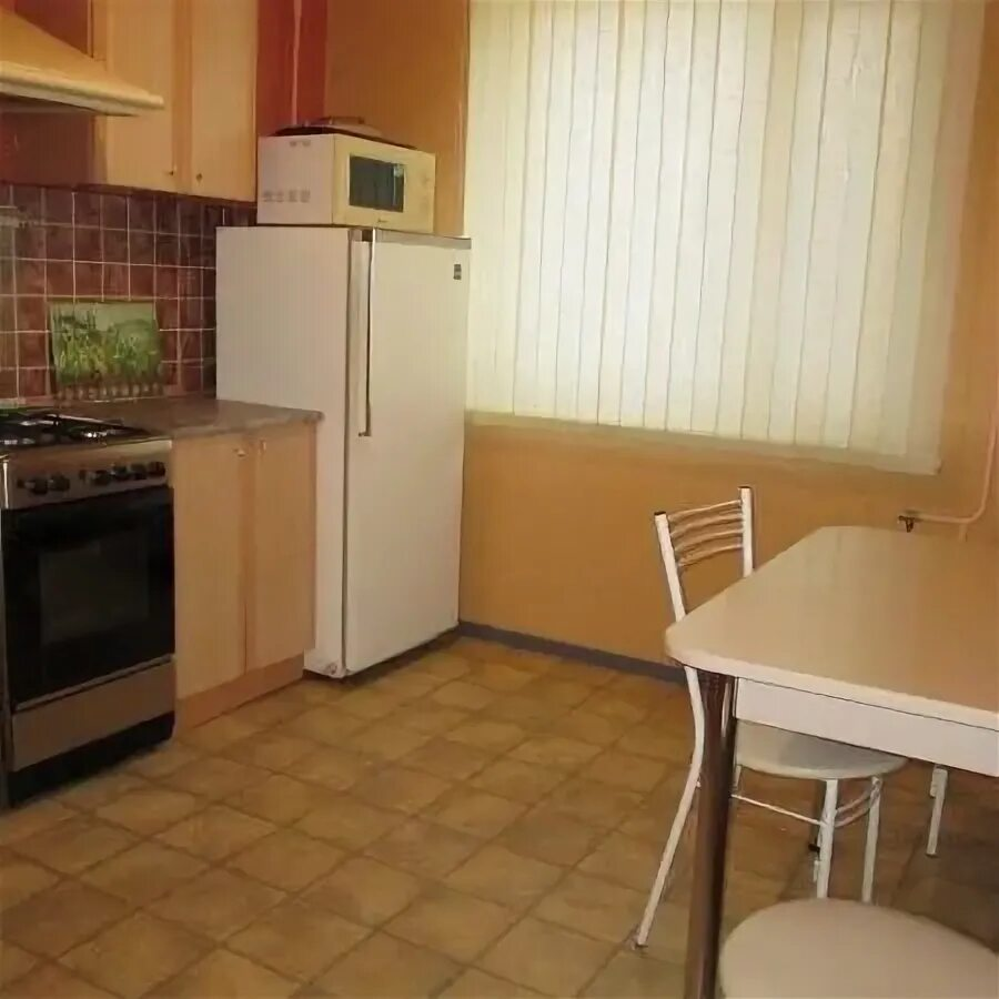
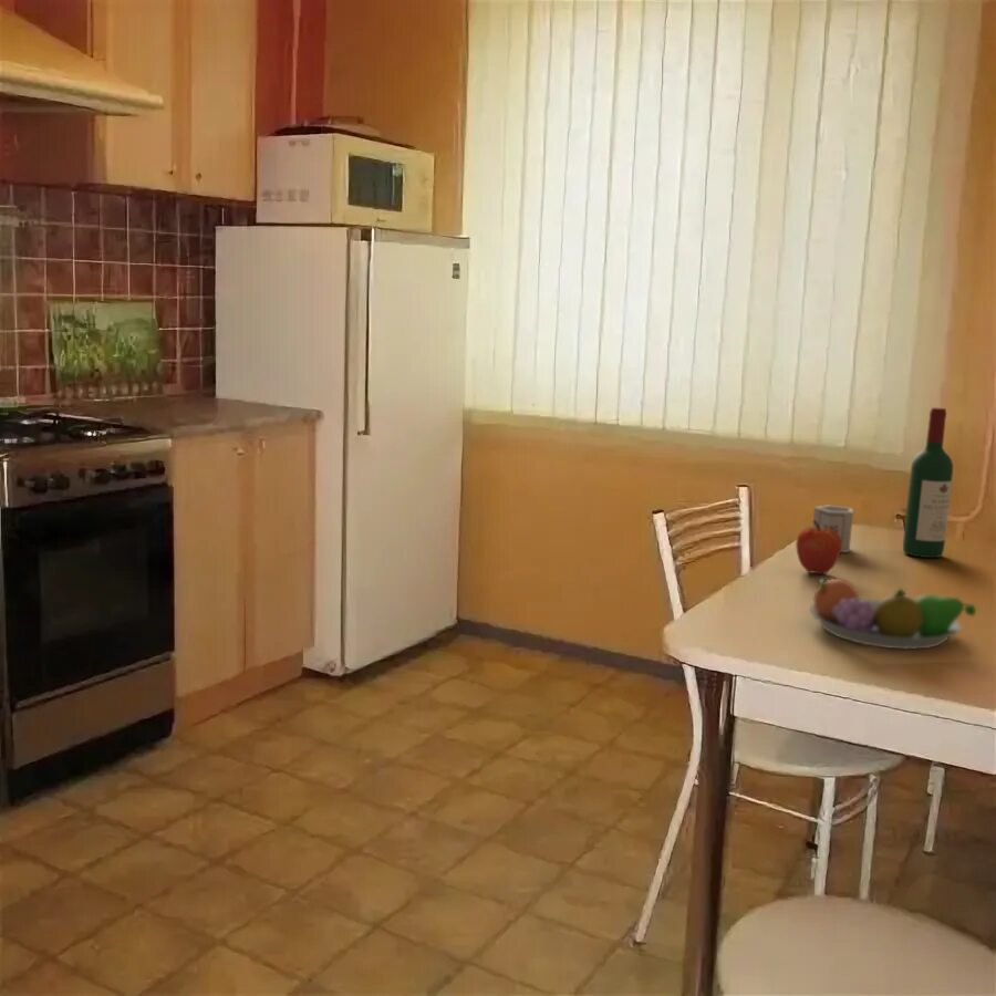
+ fruit bowl [808,577,977,650]
+ cup [811,505,854,553]
+ apple [795,519,842,575]
+ wine bottle [902,406,954,559]
